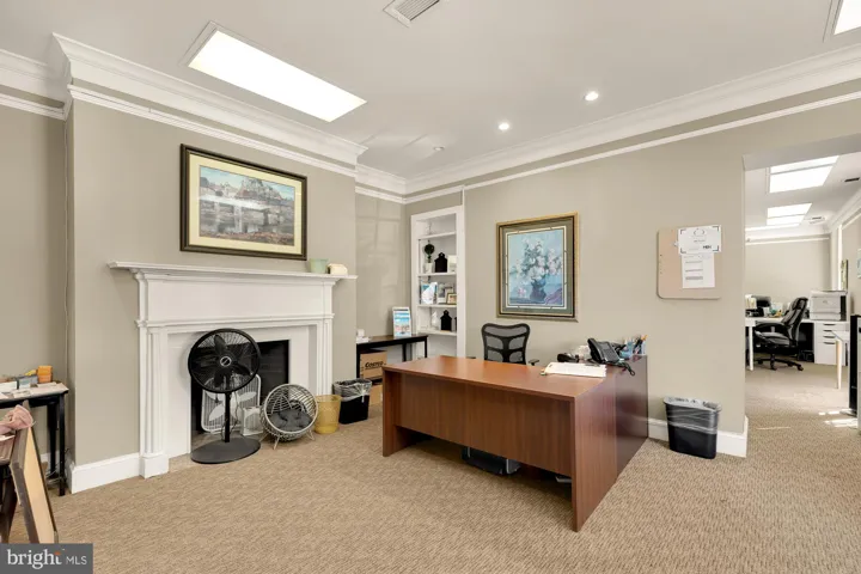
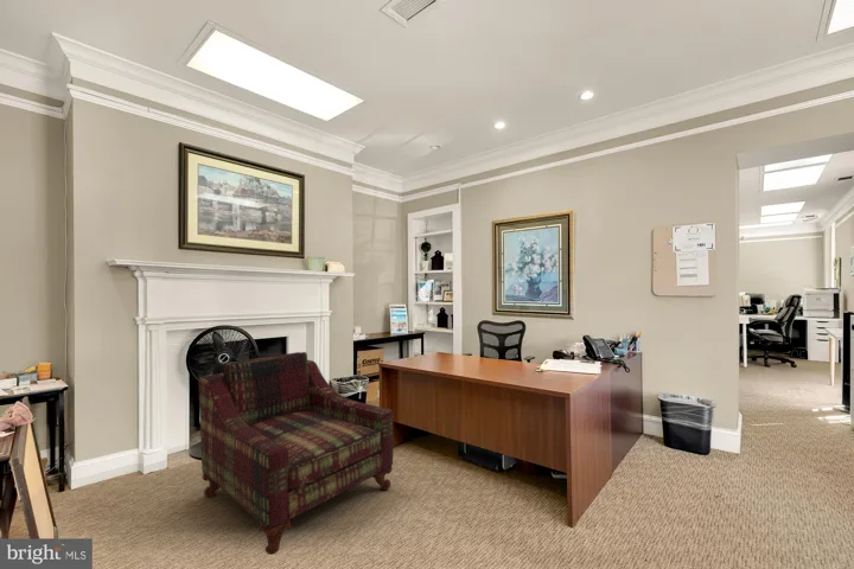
+ armchair [197,351,394,556]
